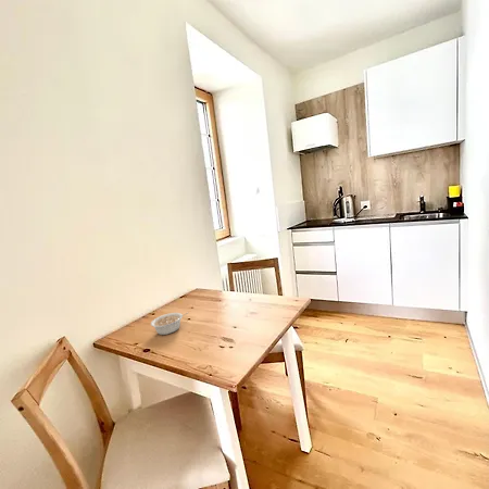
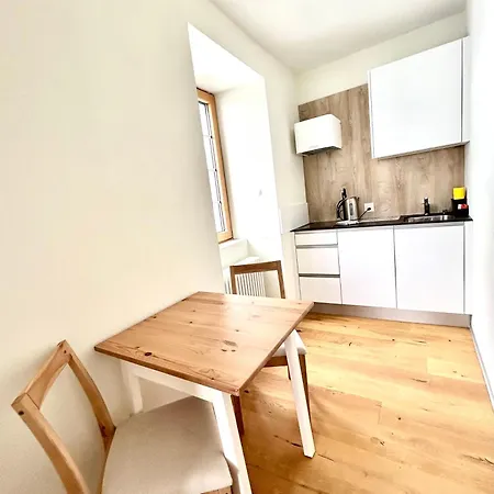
- legume [150,311,190,336]
